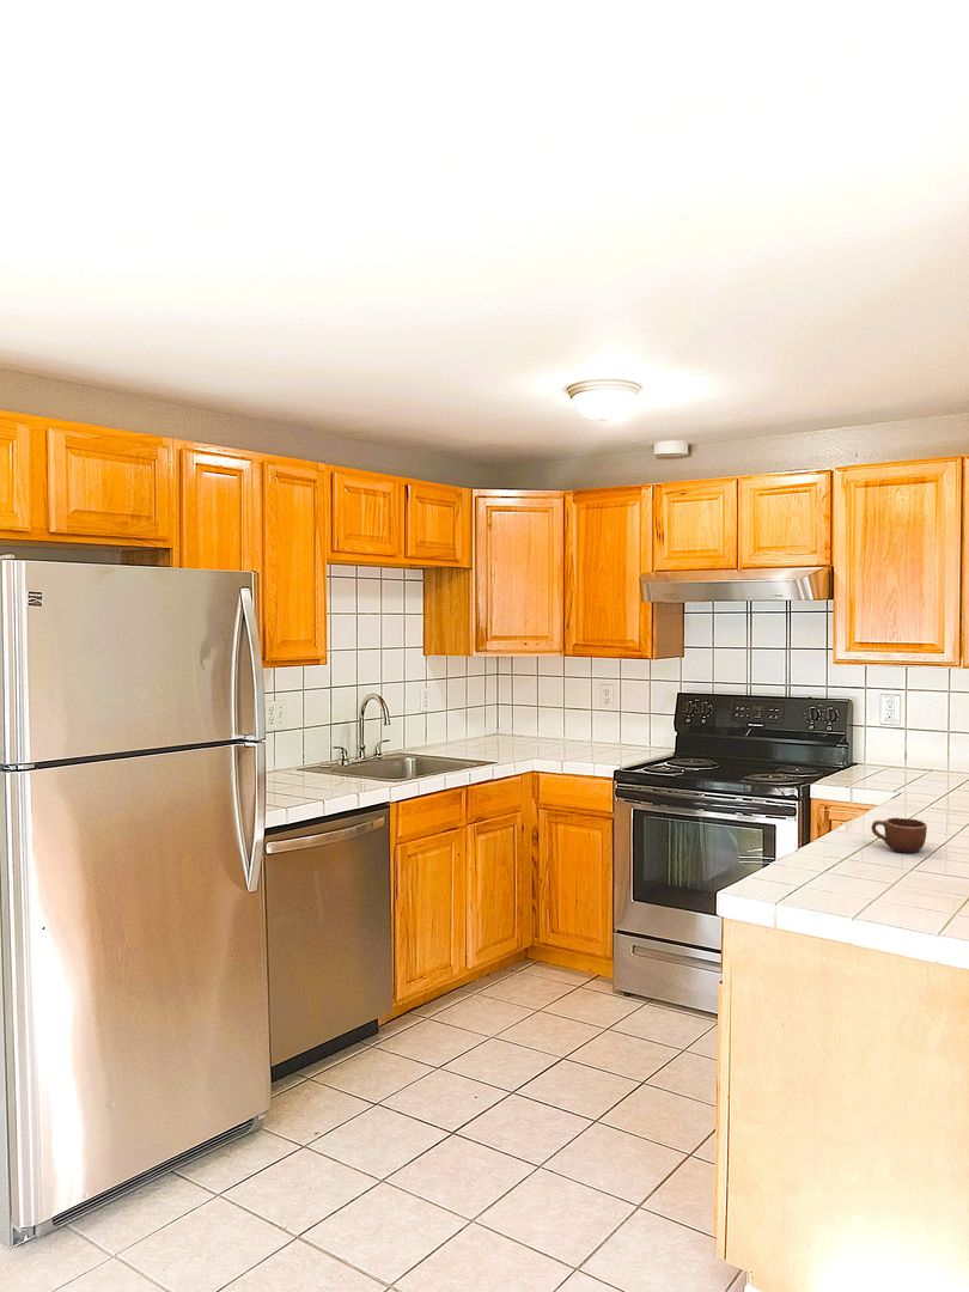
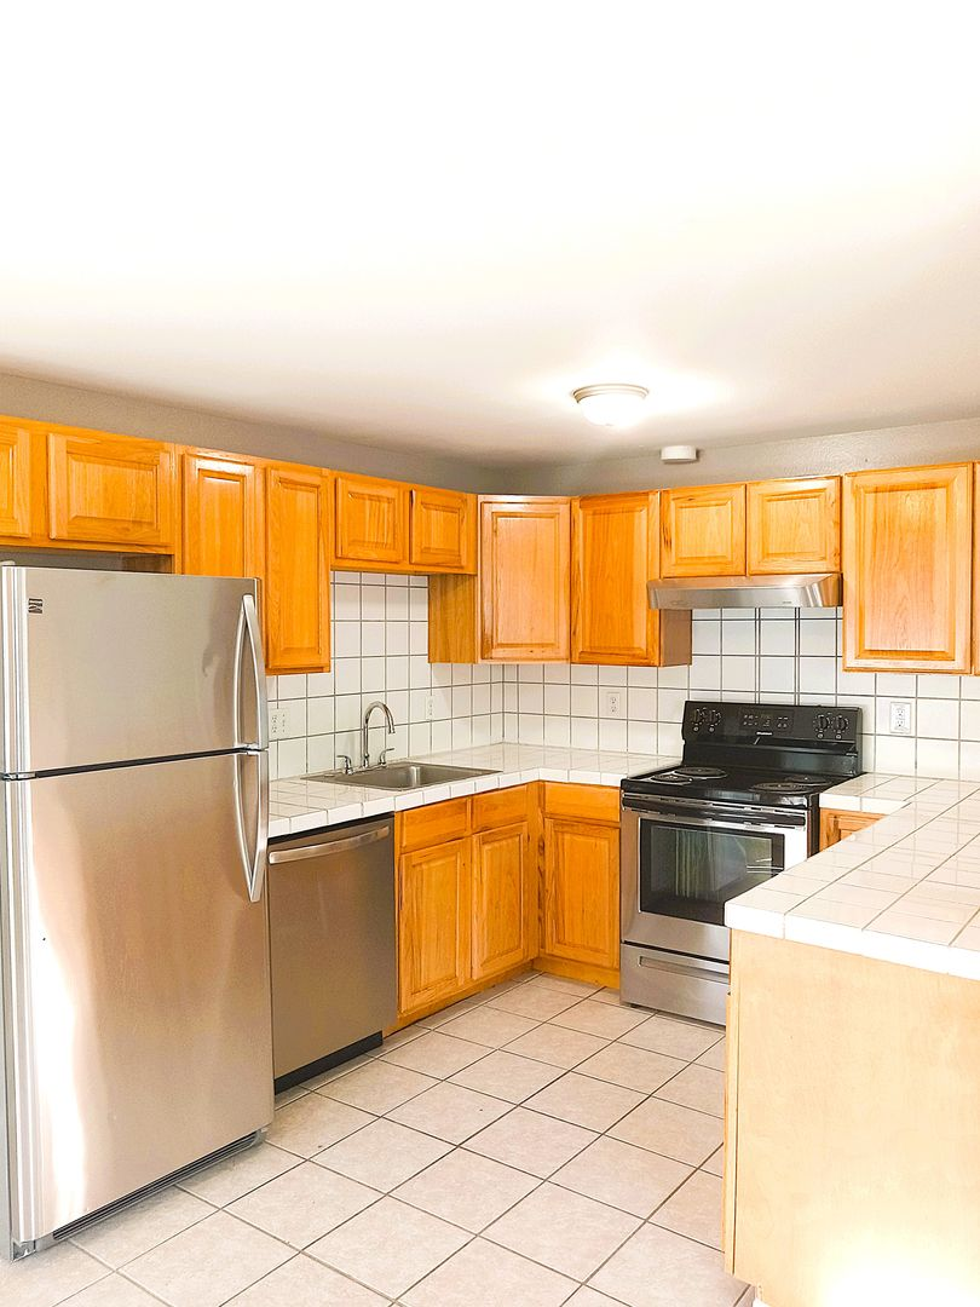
- mug [870,817,928,854]
